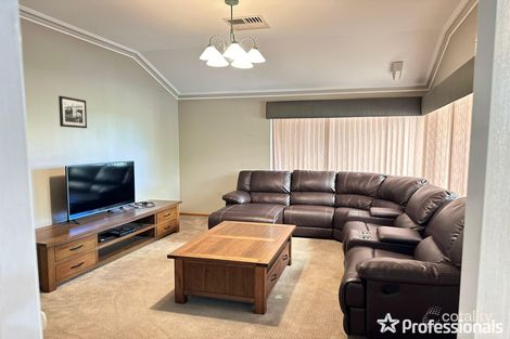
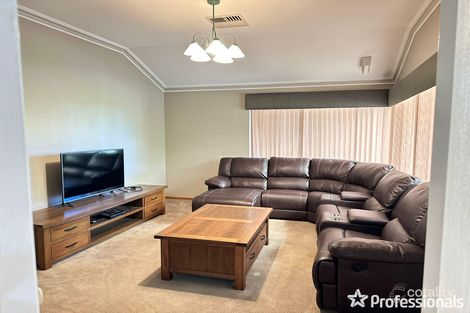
- picture frame [58,95,88,129]
